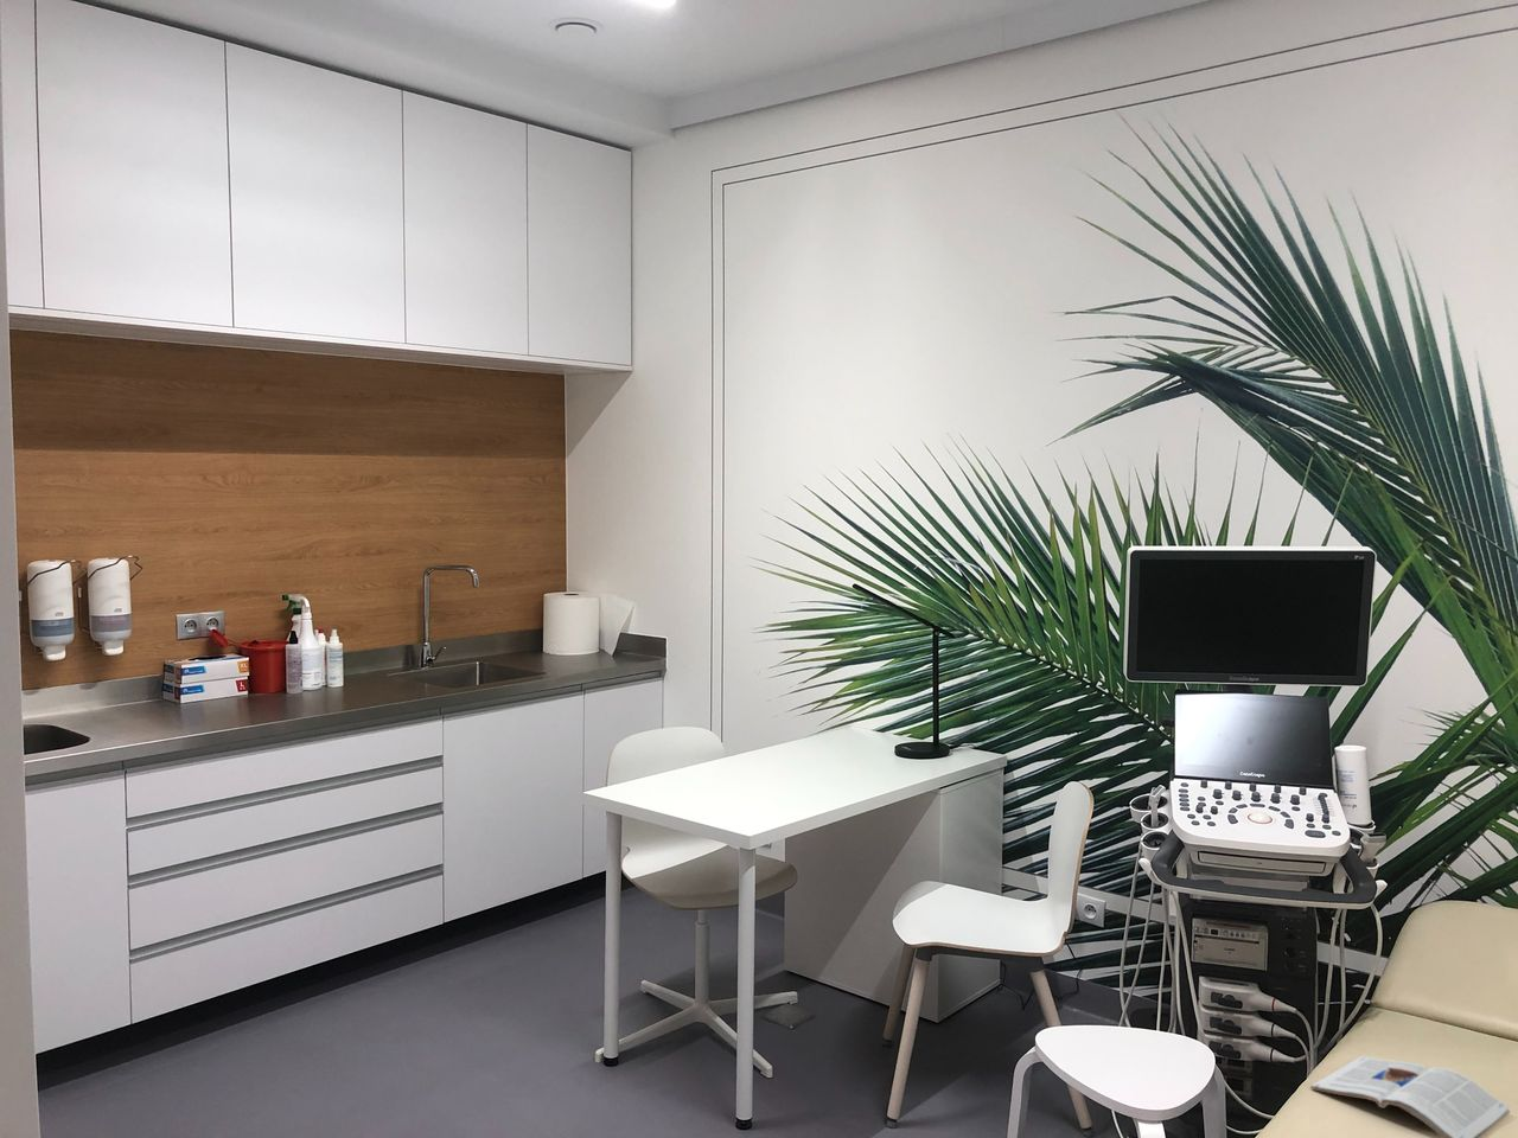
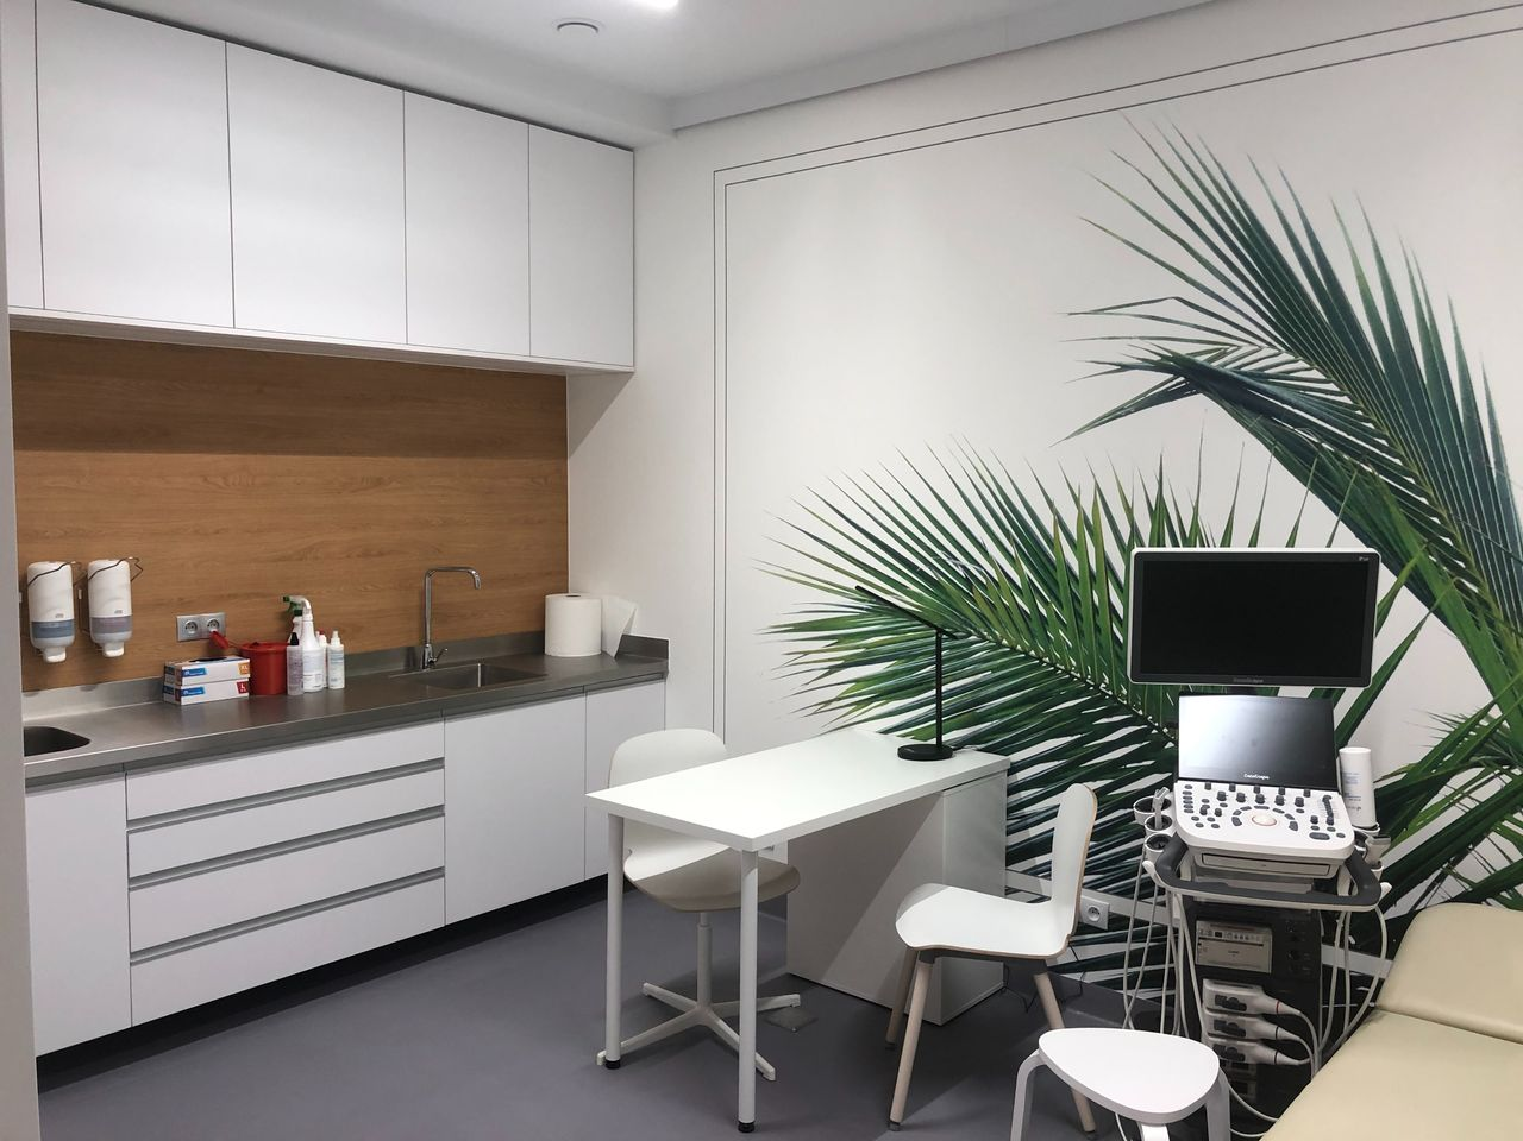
- magazine [1309,1056,1511,1138]
